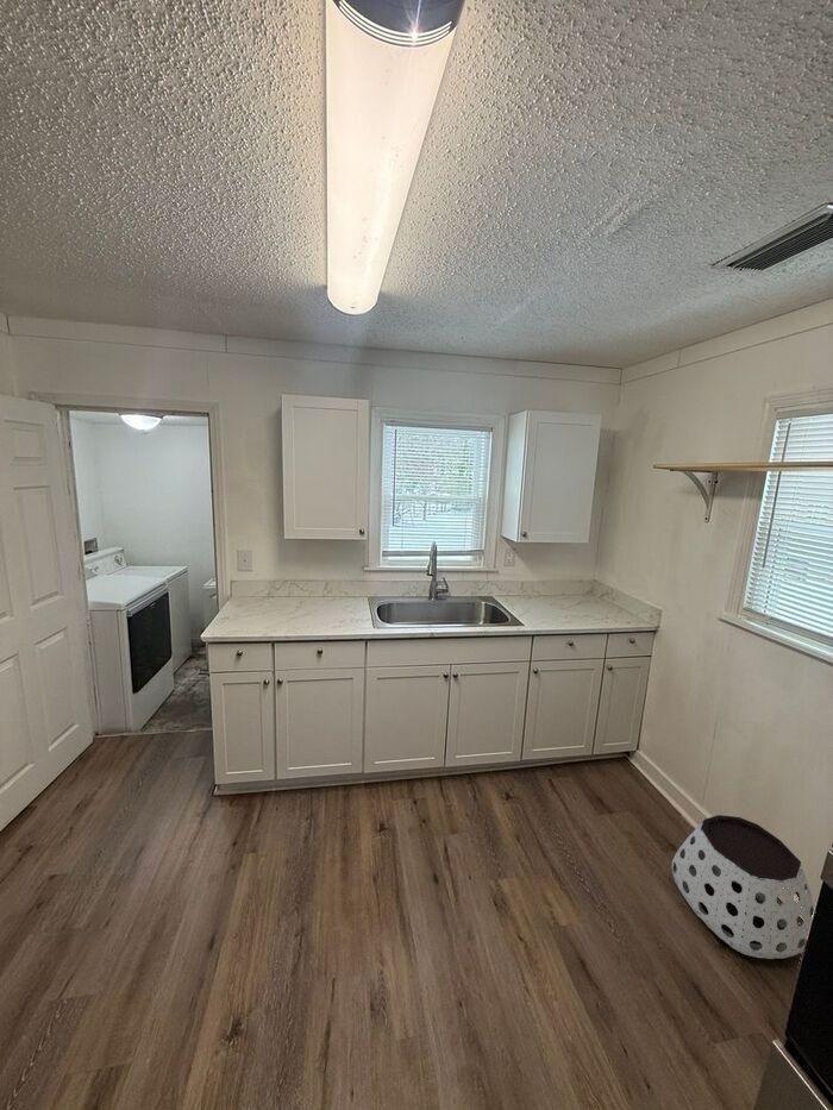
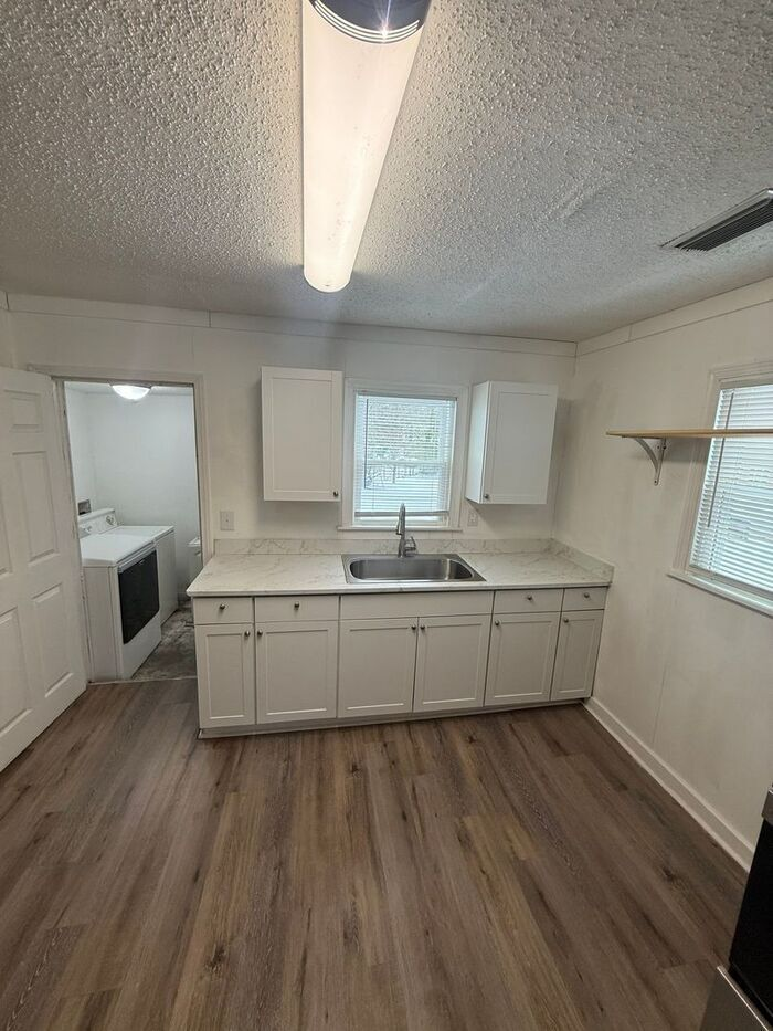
- basket [671,814,815,960]
